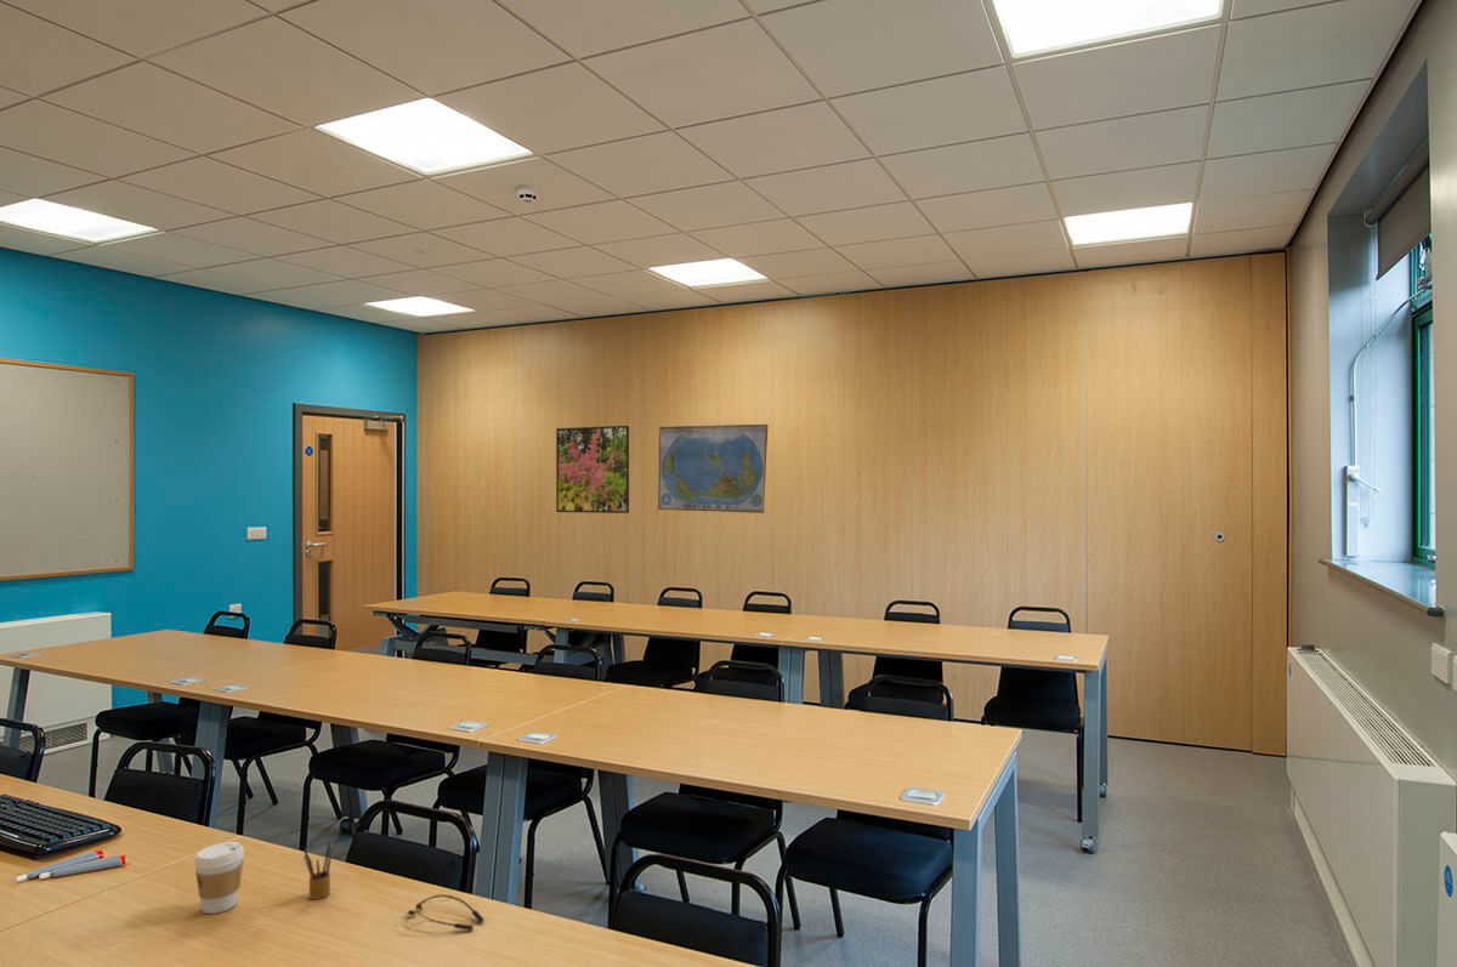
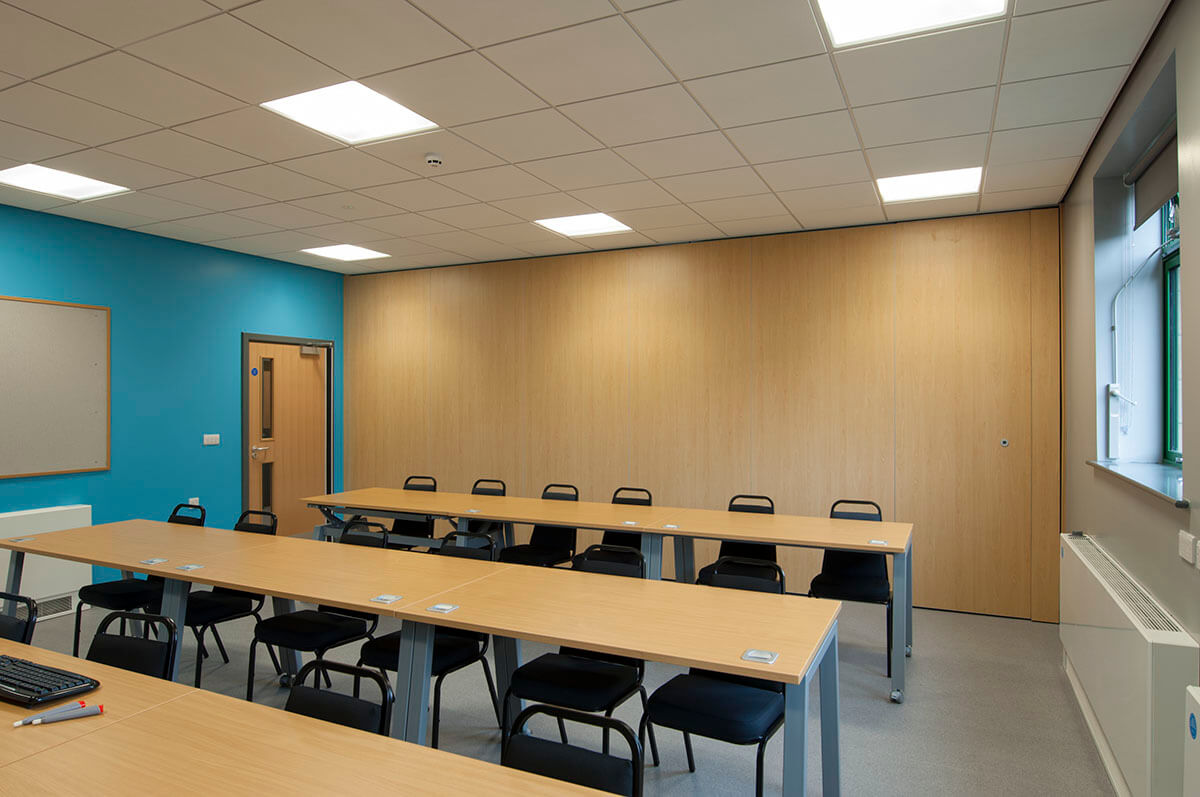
- coffee cup [193,841,245,915]
- earbuds [404,893,486,932]
- pencil box [304,841,334,900]
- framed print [555,425,630,514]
- world map [657,423,770,514]
